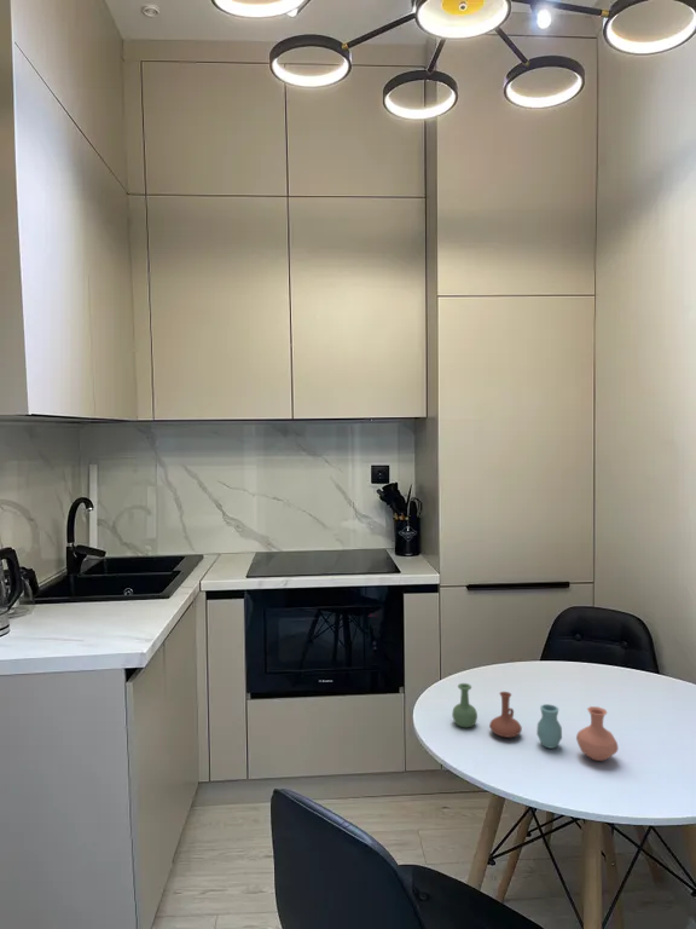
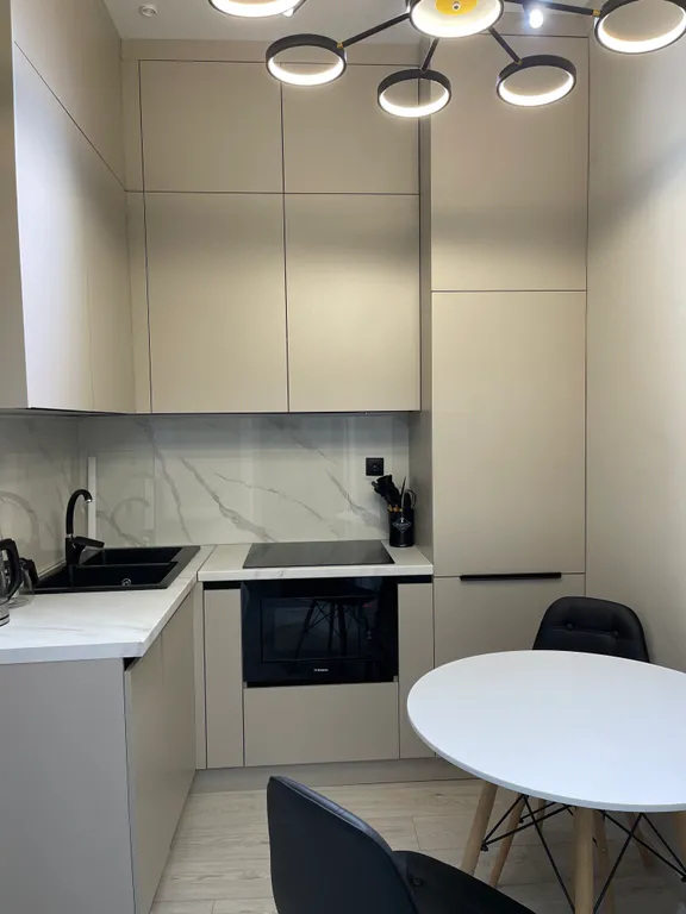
- vase [451,682,620,762]
